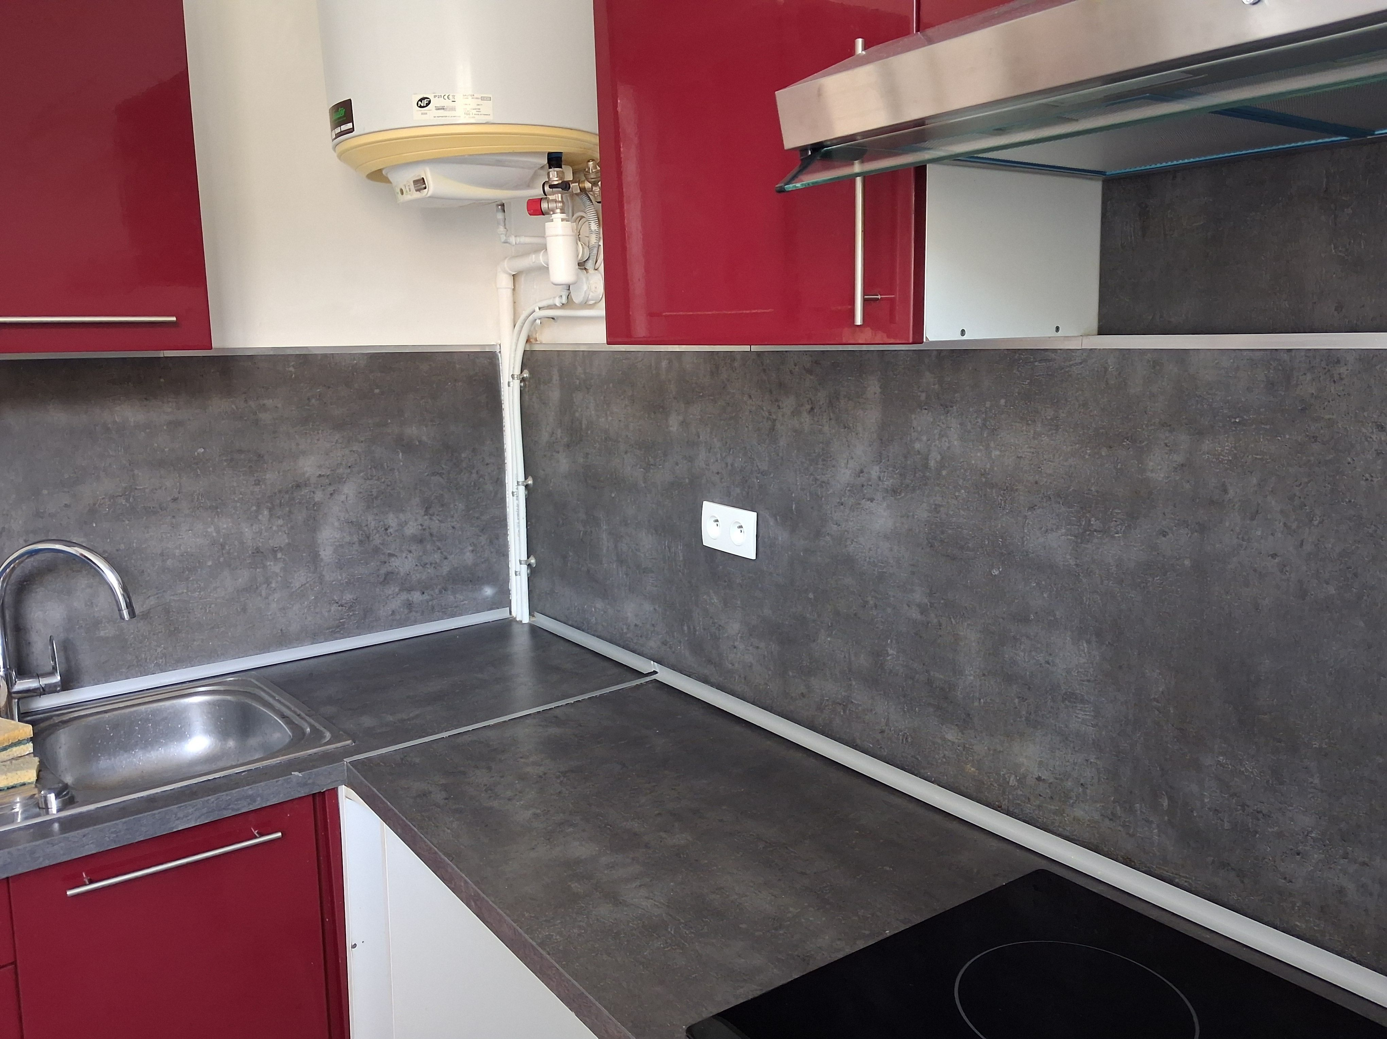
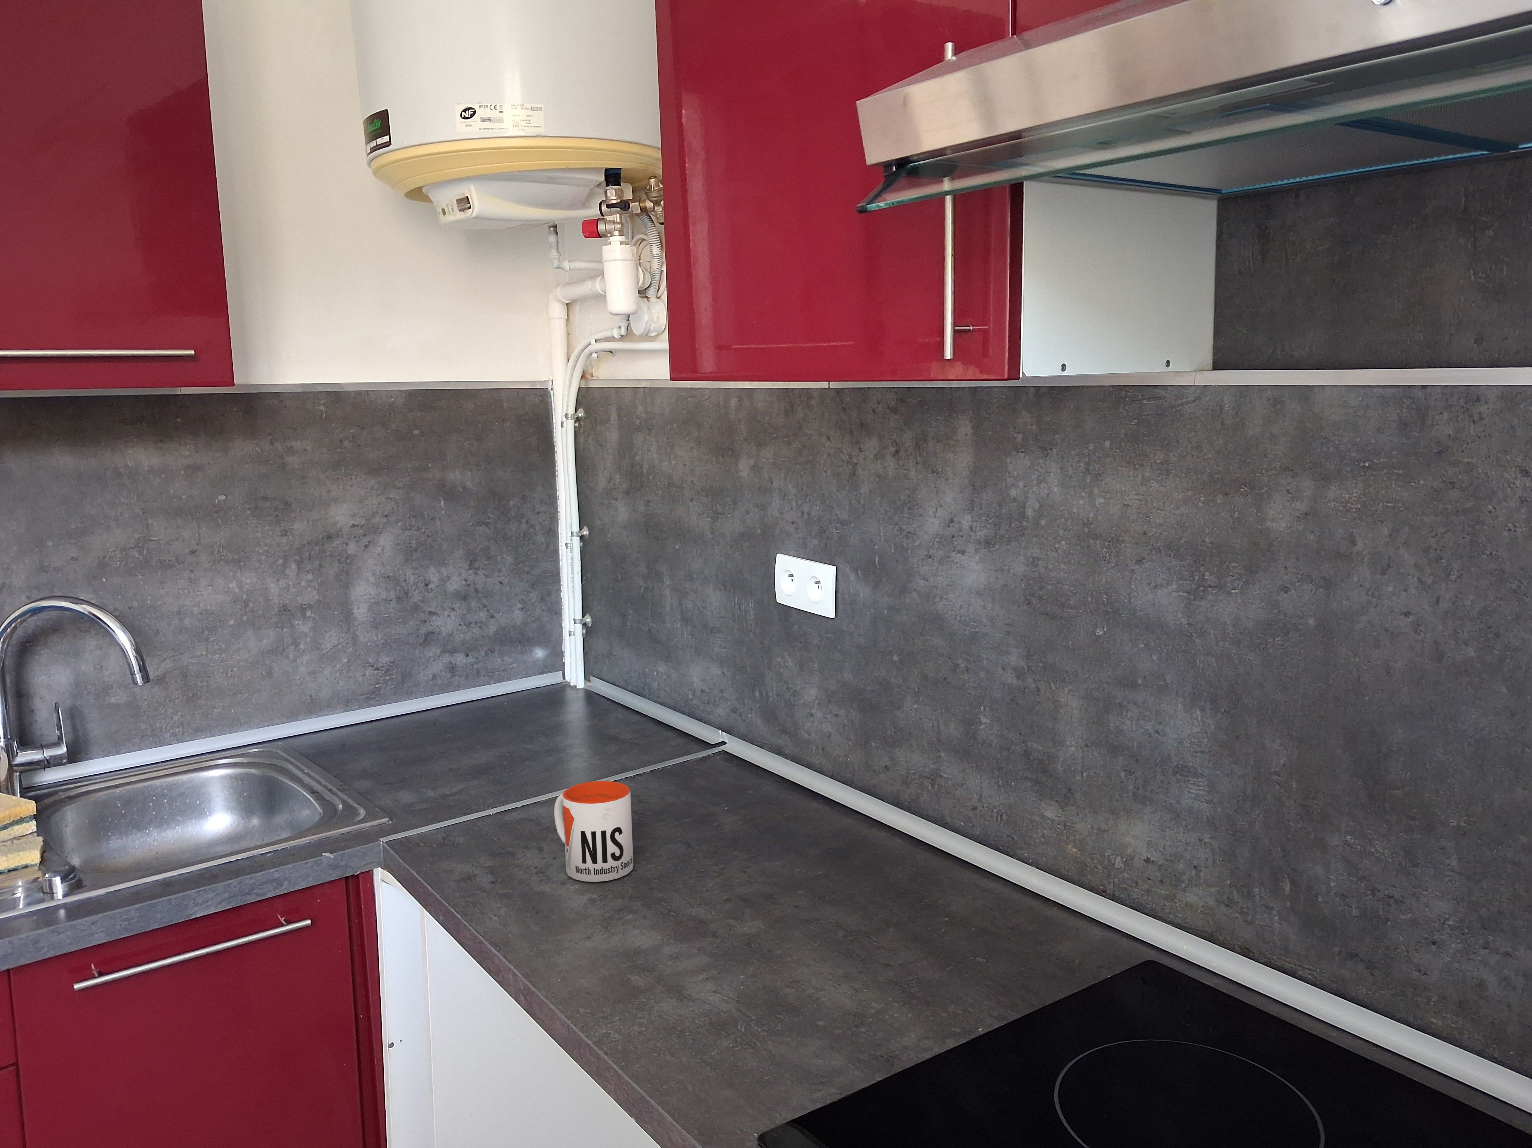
+ mug [554,780,633,883]
